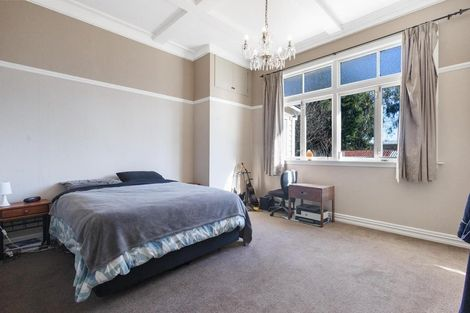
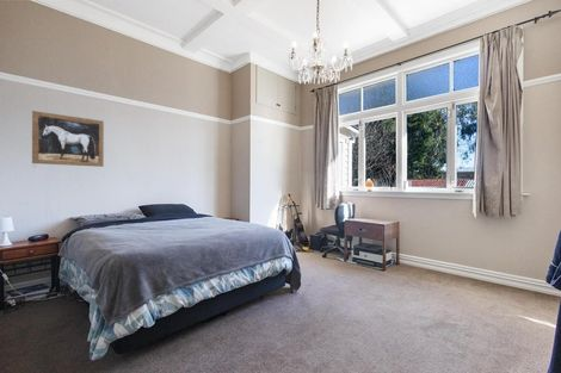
+ wall art [31,110,105,168]
